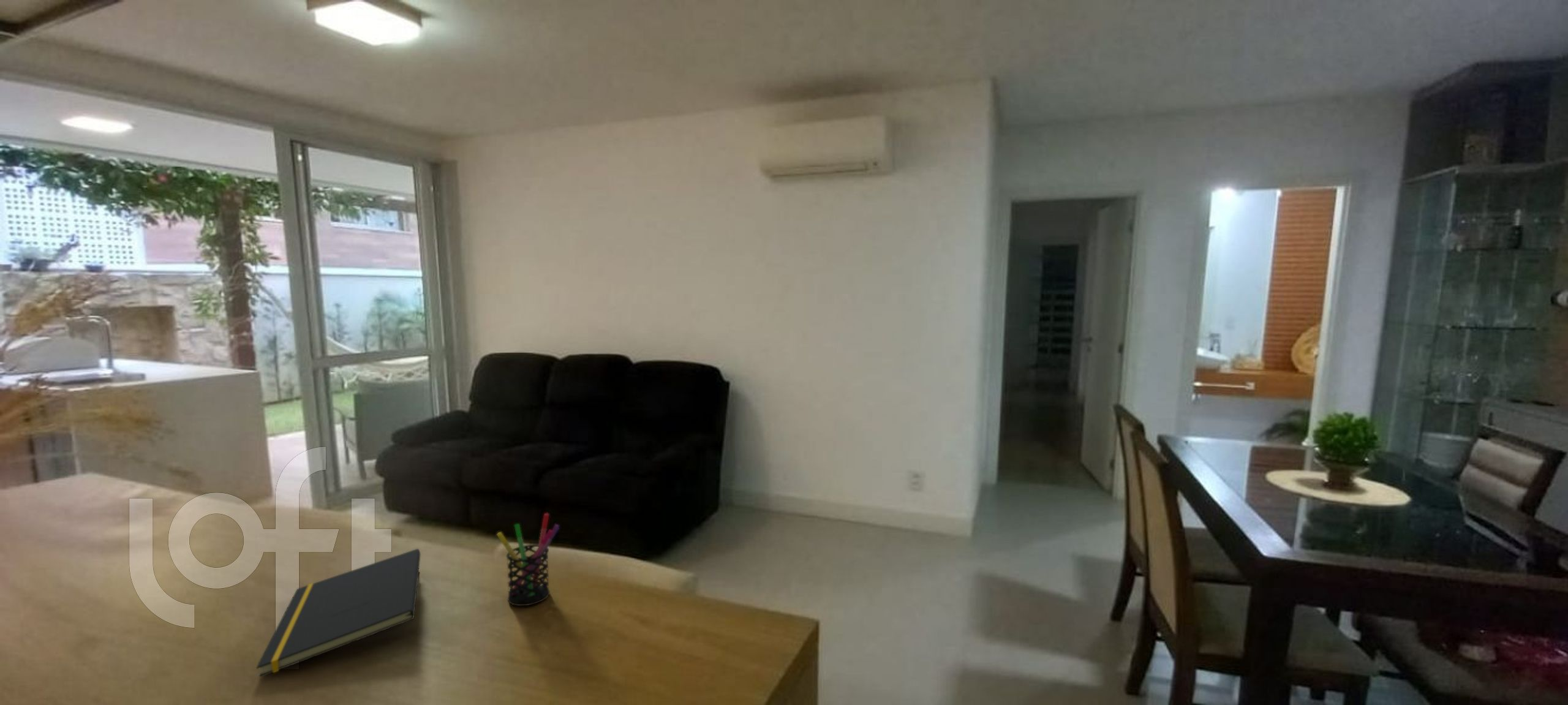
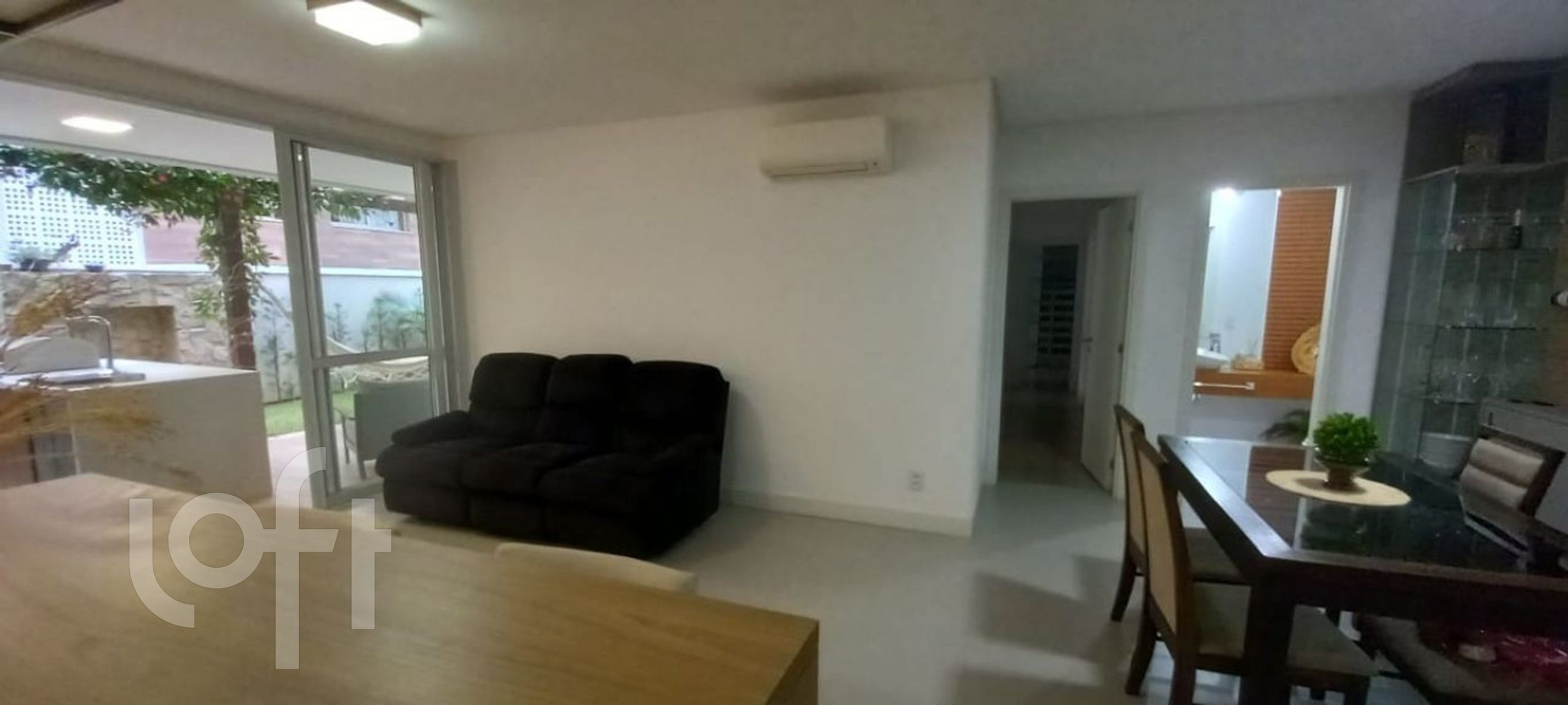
- pen holder [496,513,560,606]
- notepad [256,548,421,678]
